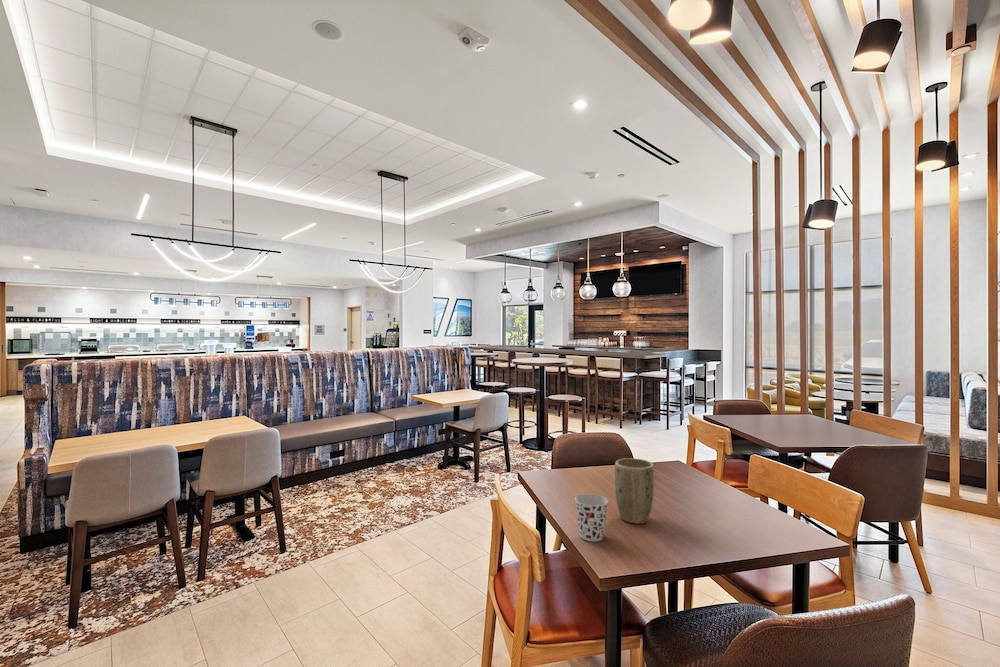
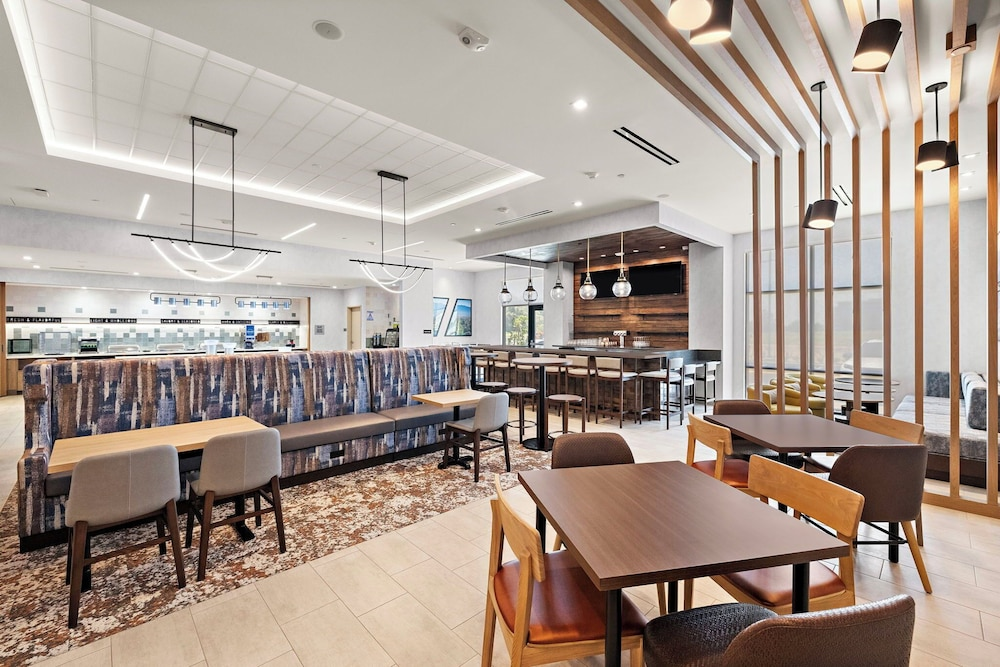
- plant pot [614,457,655,525]
- cup [574,493,609,542]
